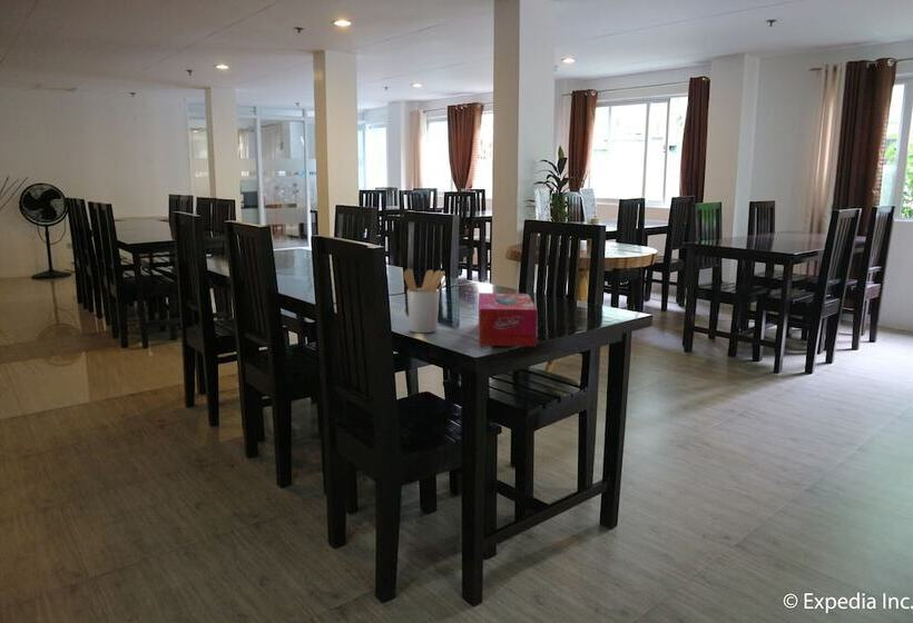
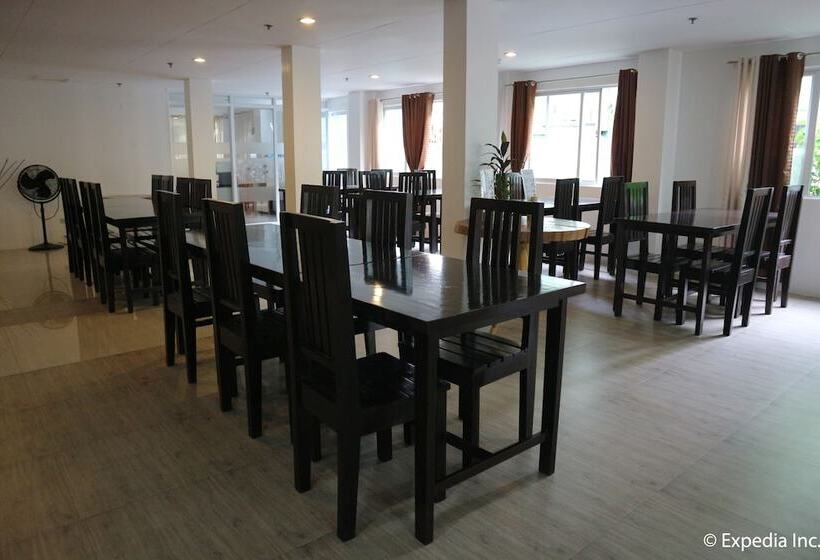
- tissue box [478,291,538,347]
- utensil holder [403,268,448,334]
